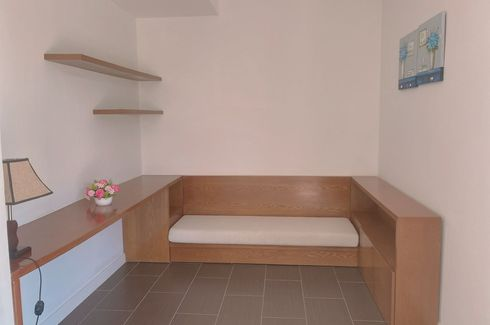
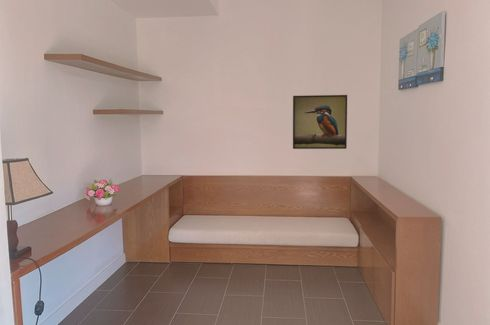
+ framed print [292,94,348,150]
